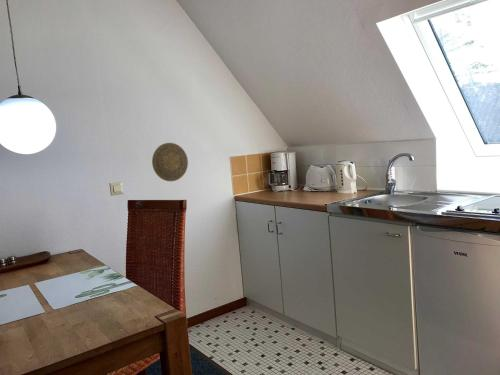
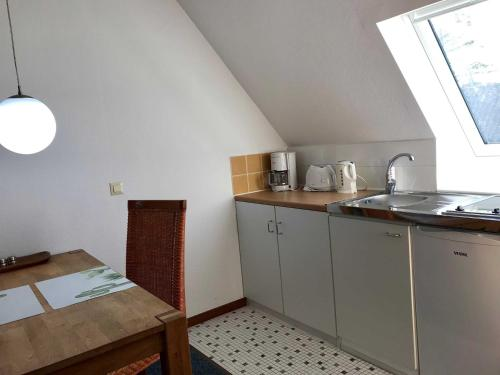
- decorative plate [151,142,189,182]
